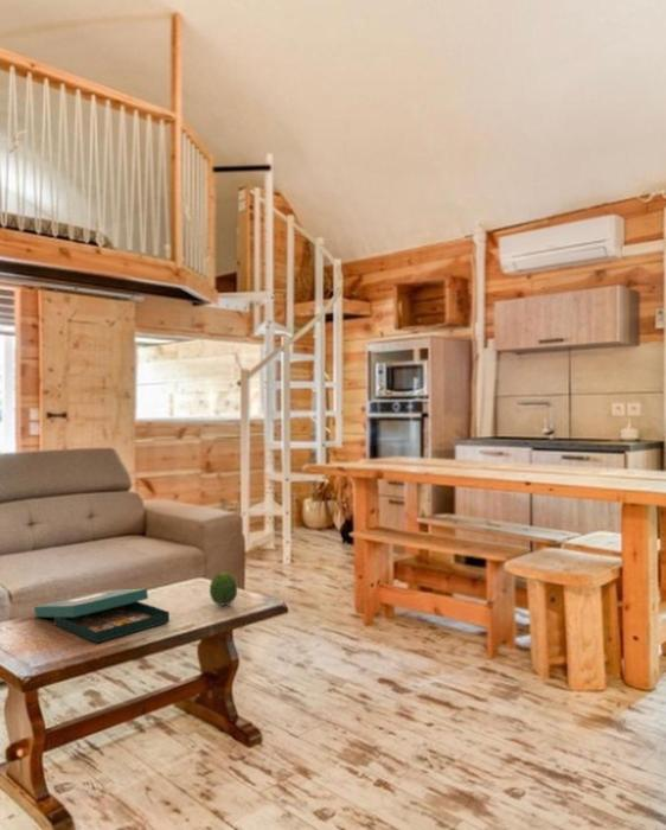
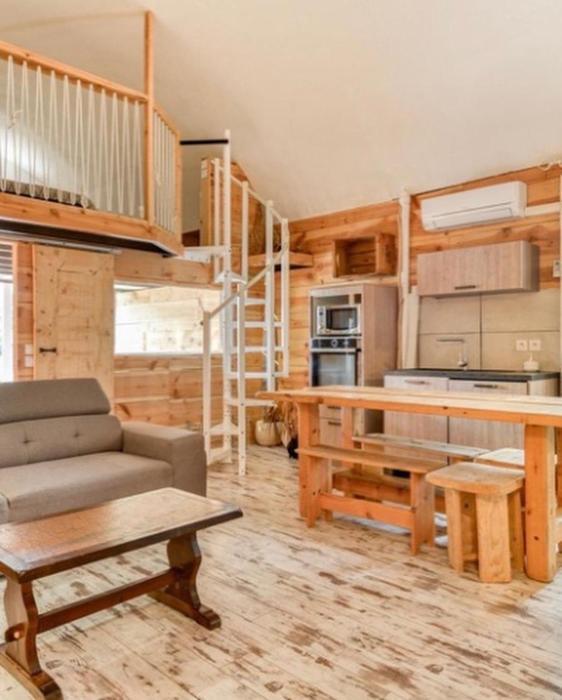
- board game [33,587,171,644]
- fruit [209,570,238,606]
